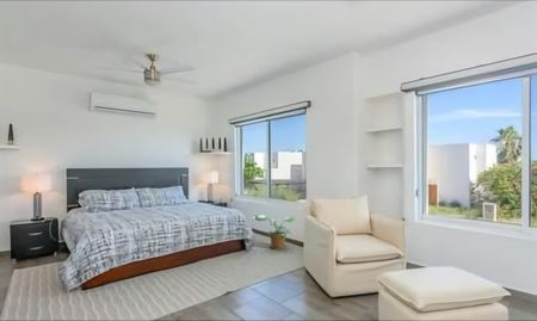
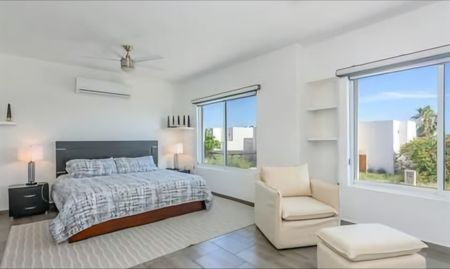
- potted plant [252,214,296,251]
